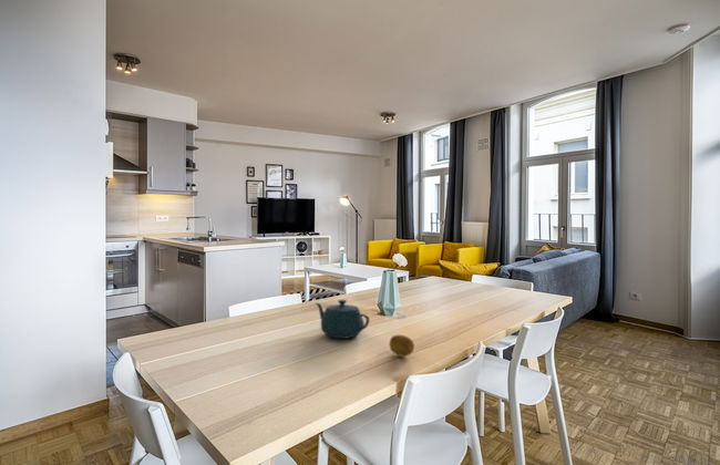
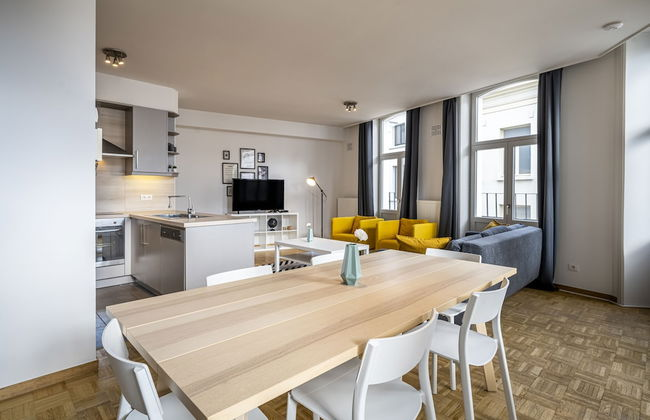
- teapot [315,299,370,340]
- fruit [388,334,415,356]
